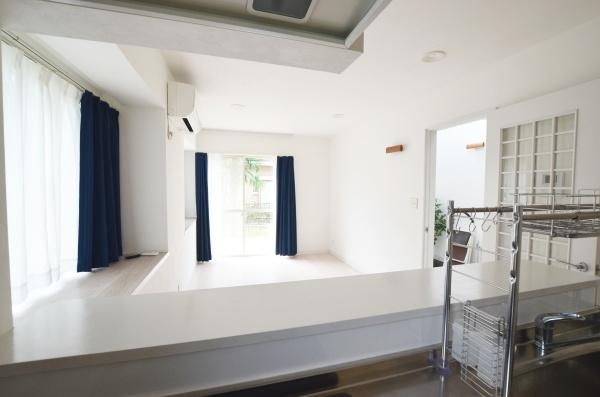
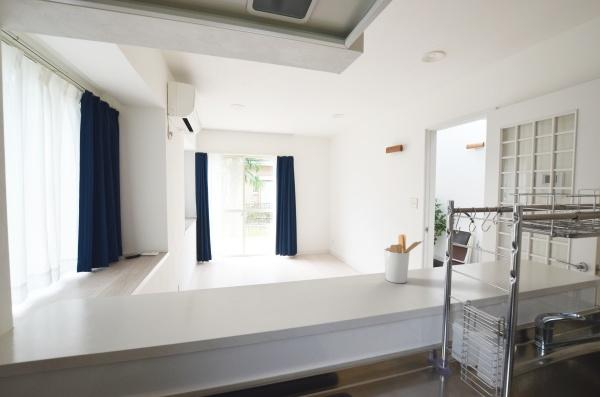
+ utensil holder [383,233,424,284]
